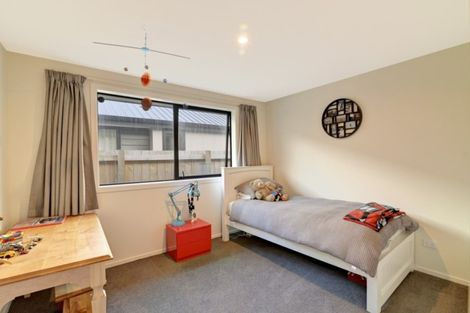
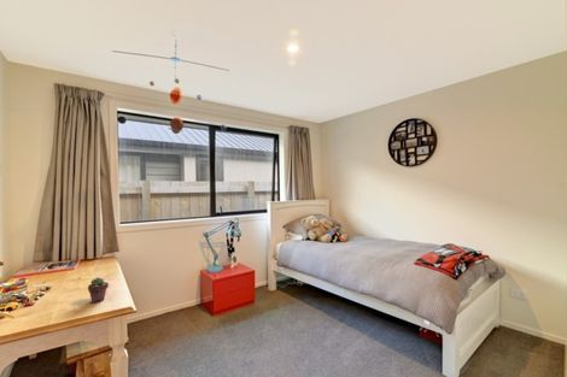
+ potted succulent [87,277,110,304]
